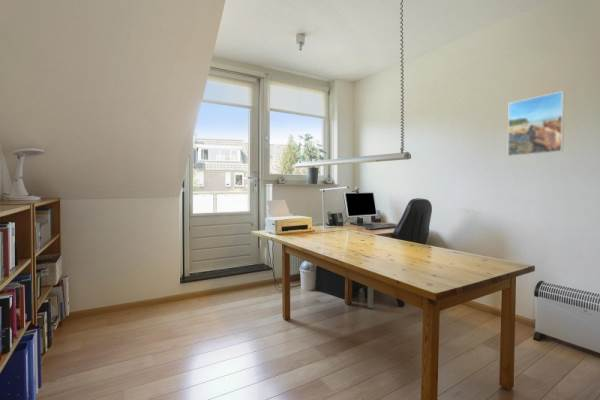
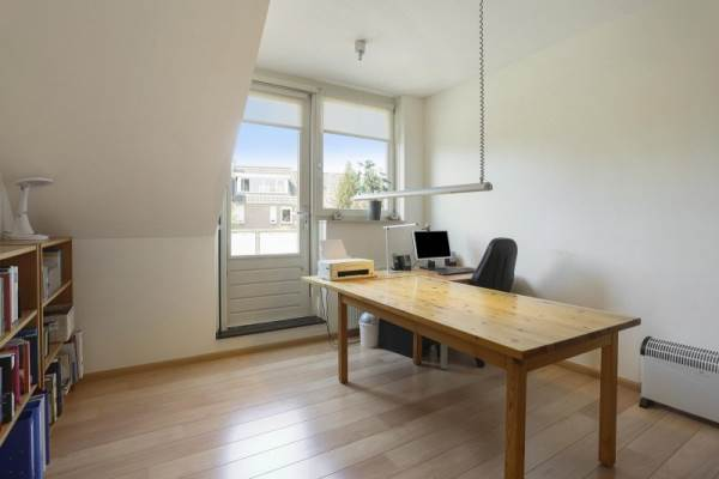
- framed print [507,90,565,157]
